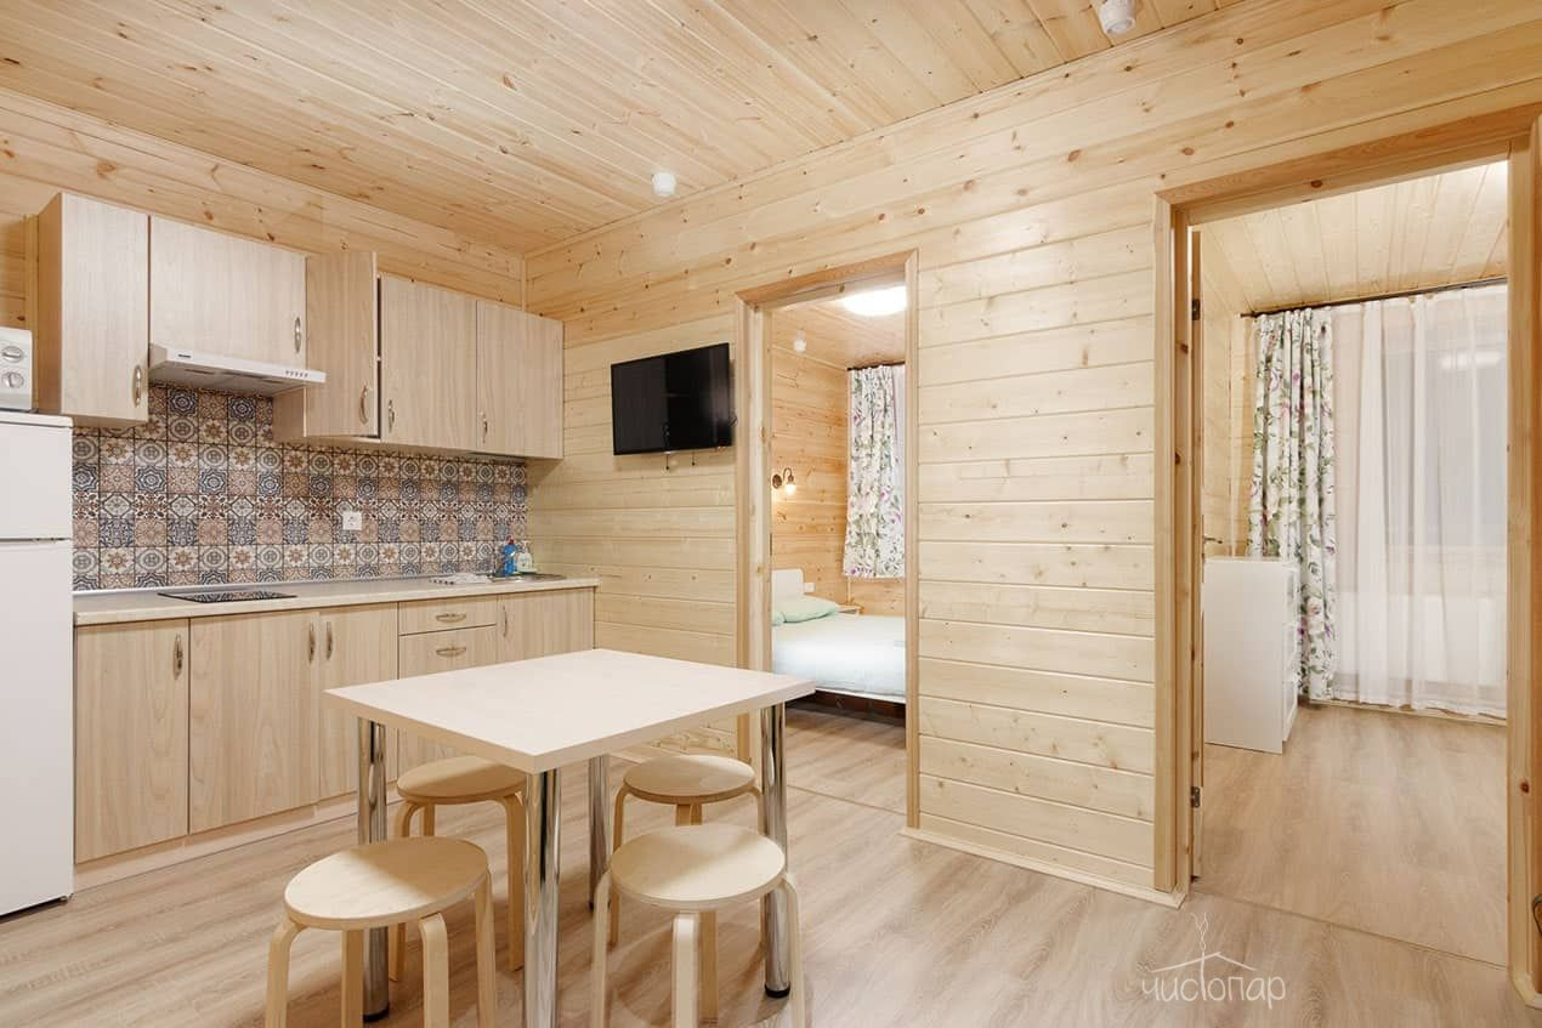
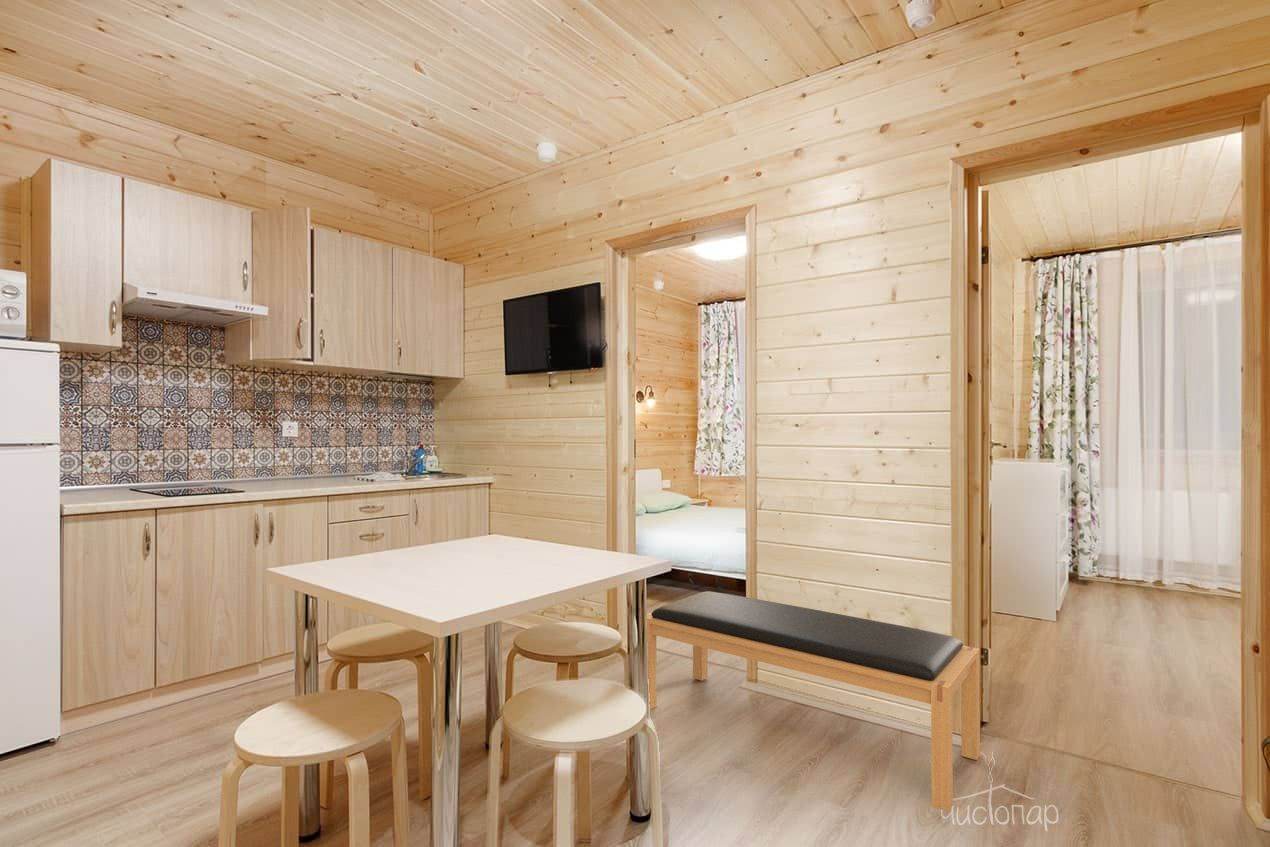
+ bench [646,590,981,813]
